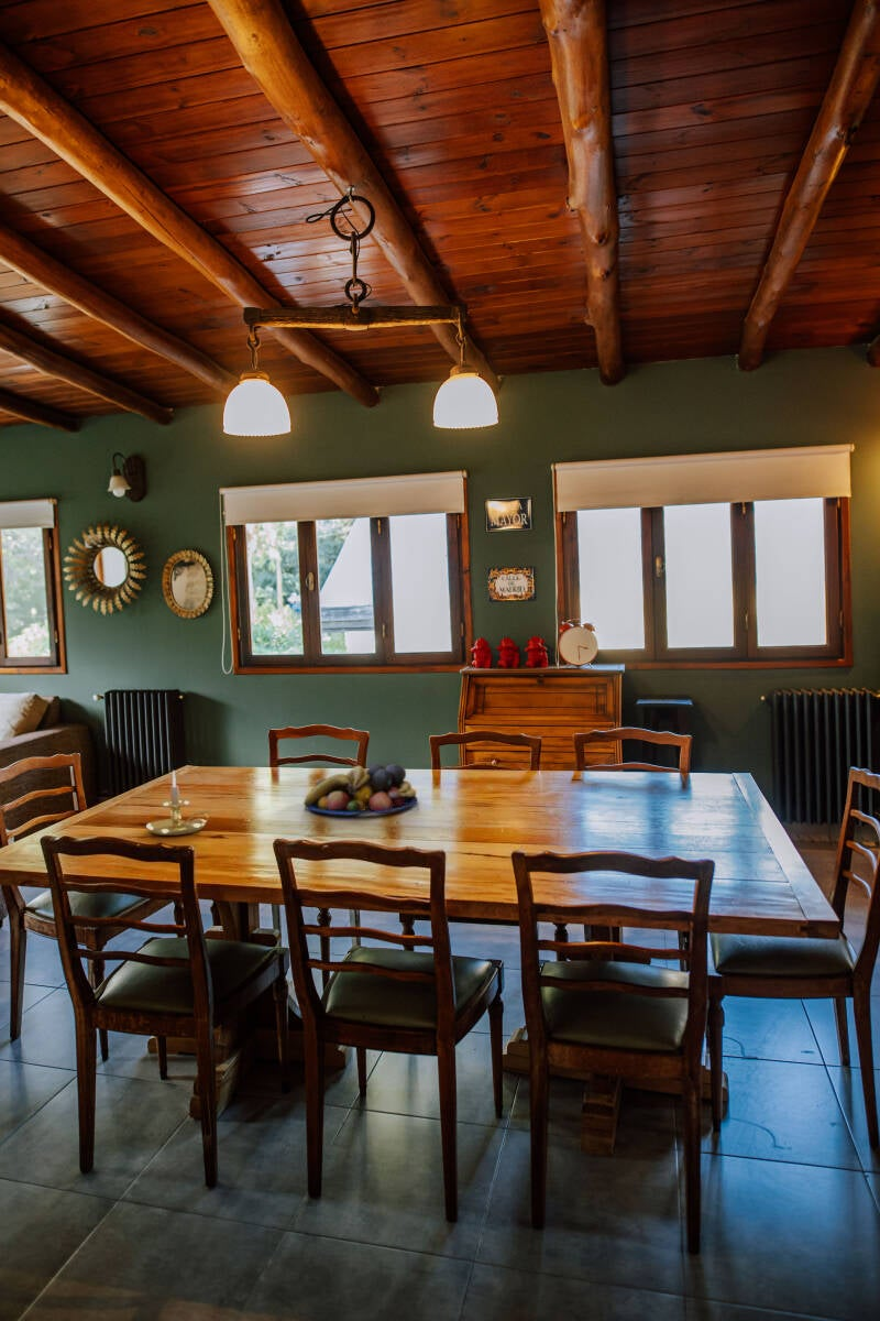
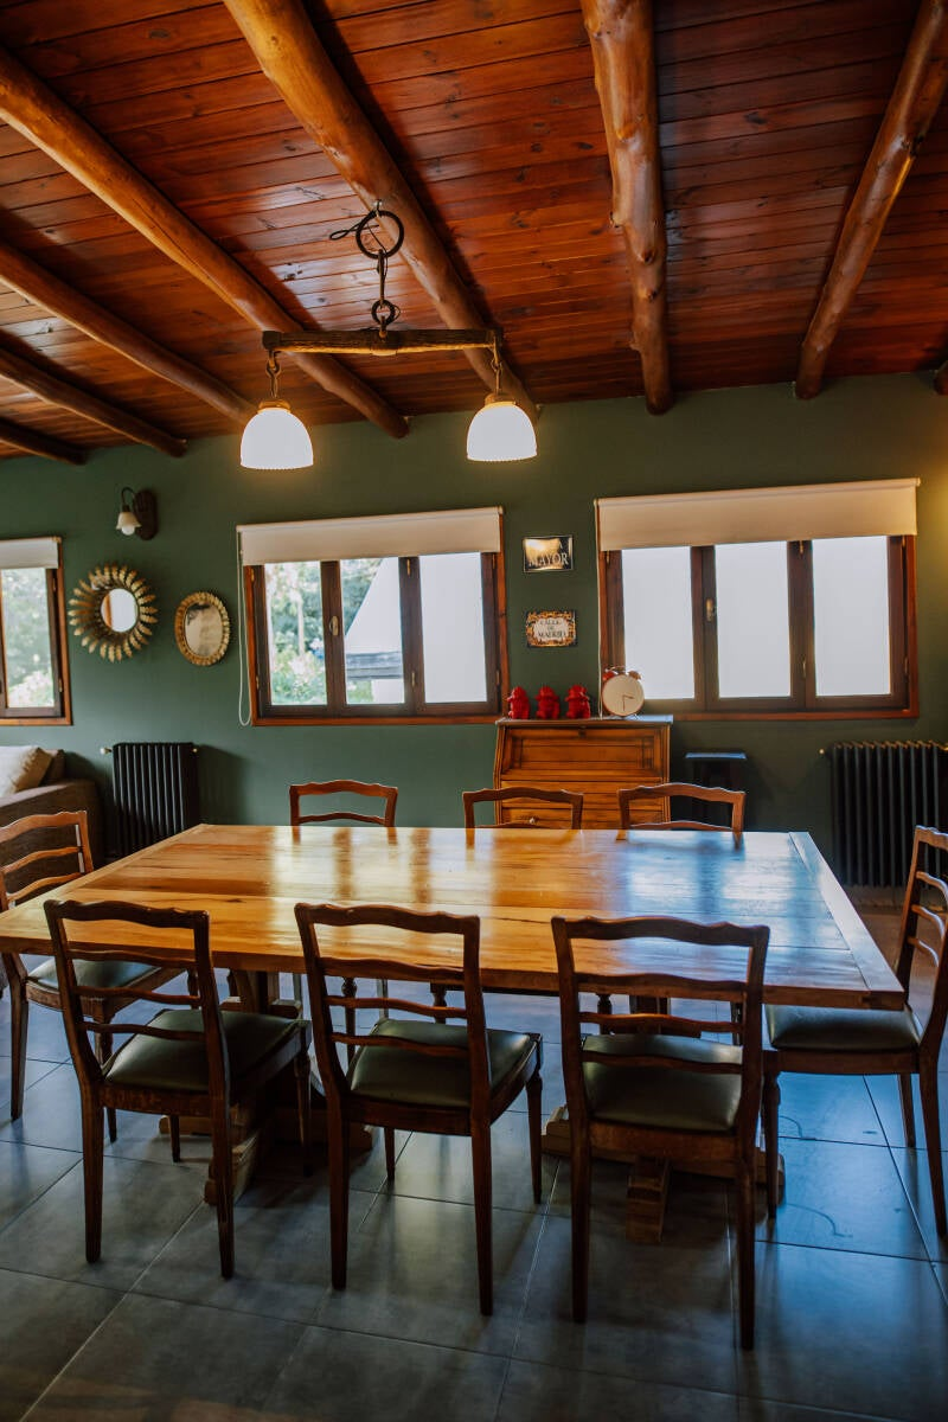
- fruit bowl [302,763,419,817]
- candle holder [145,769,213,837]
